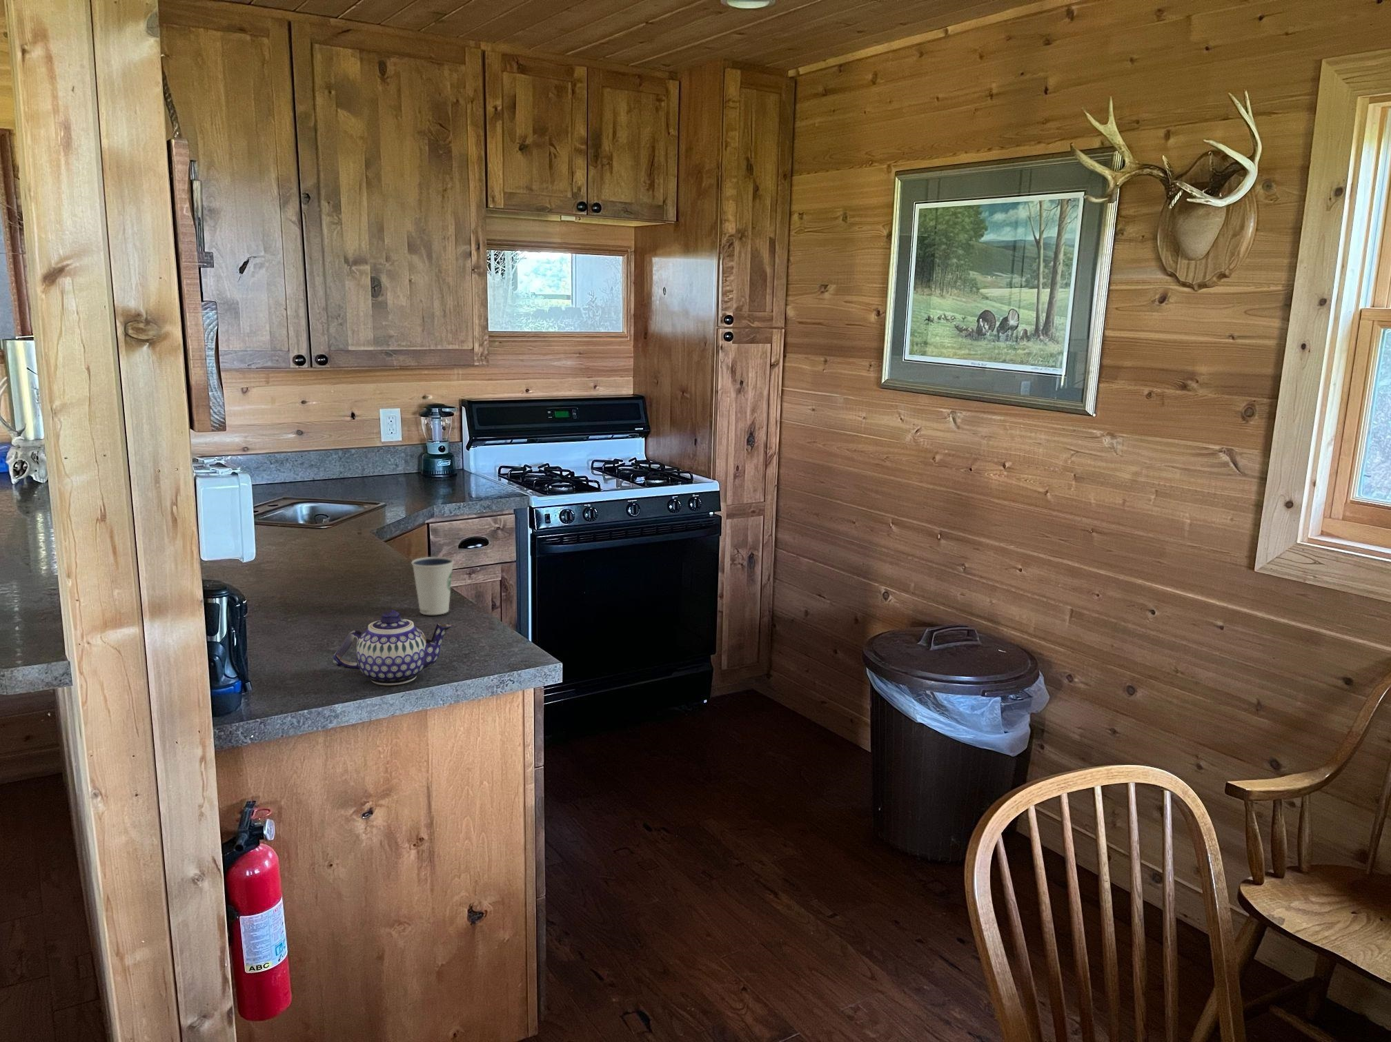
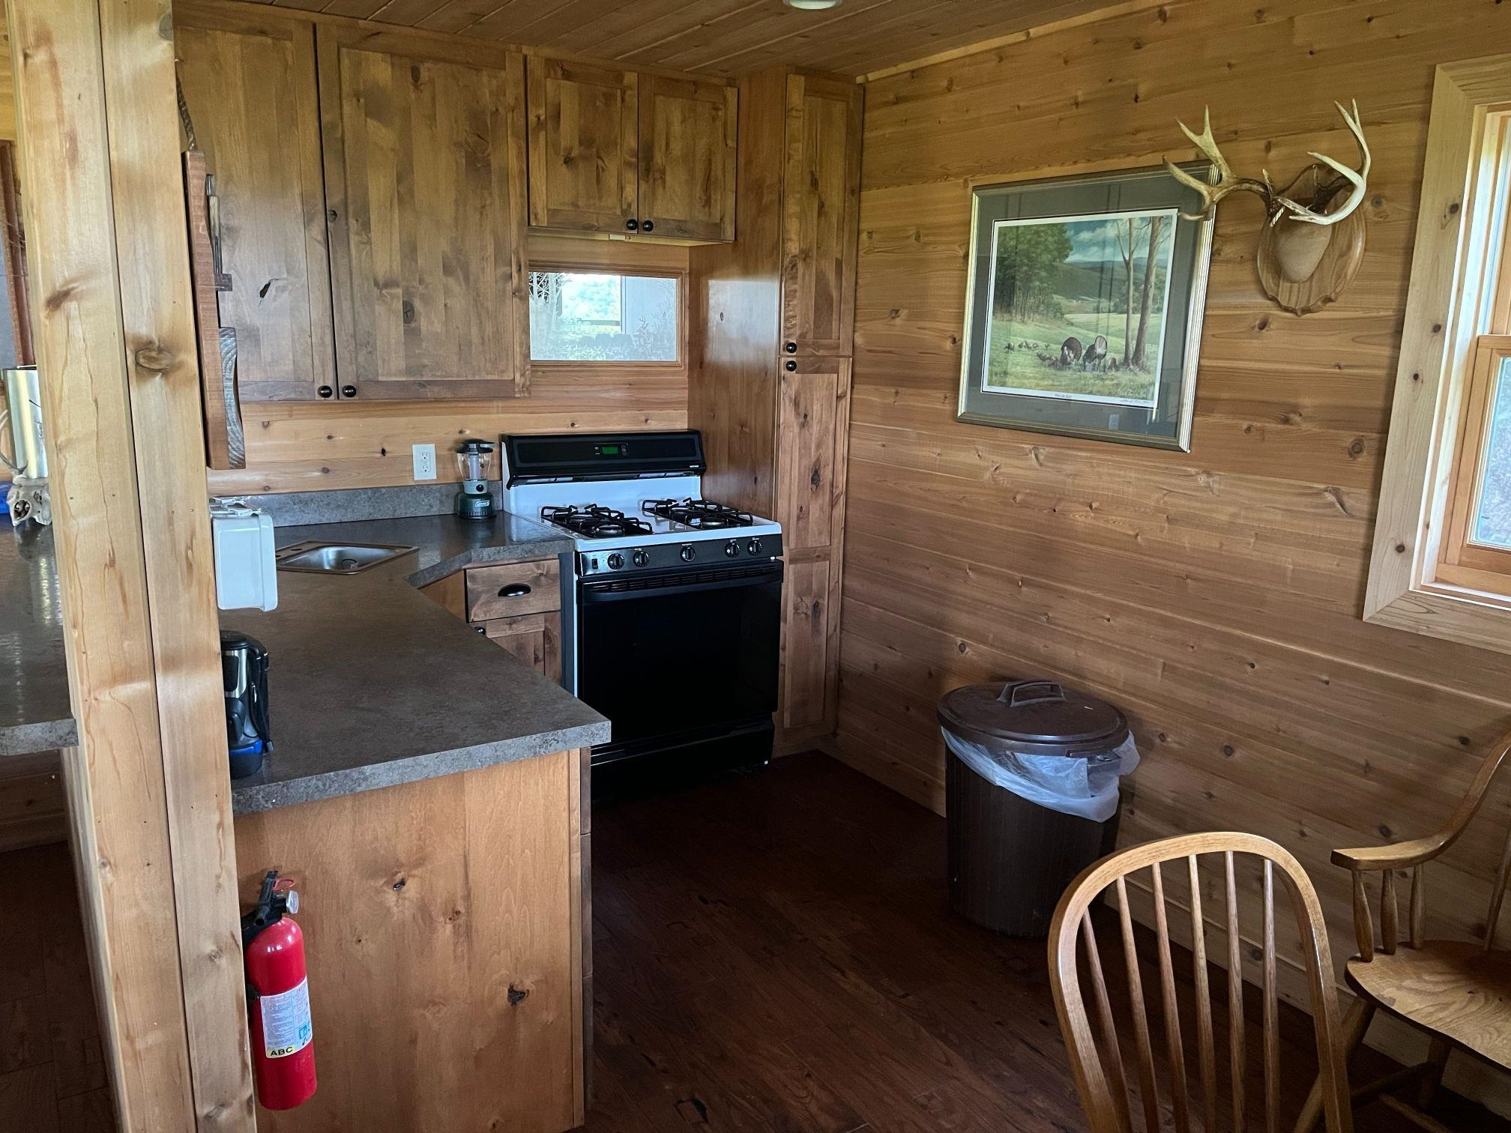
- teapot [333,610,453,685]
- dixie cup [411,556,455,615]
